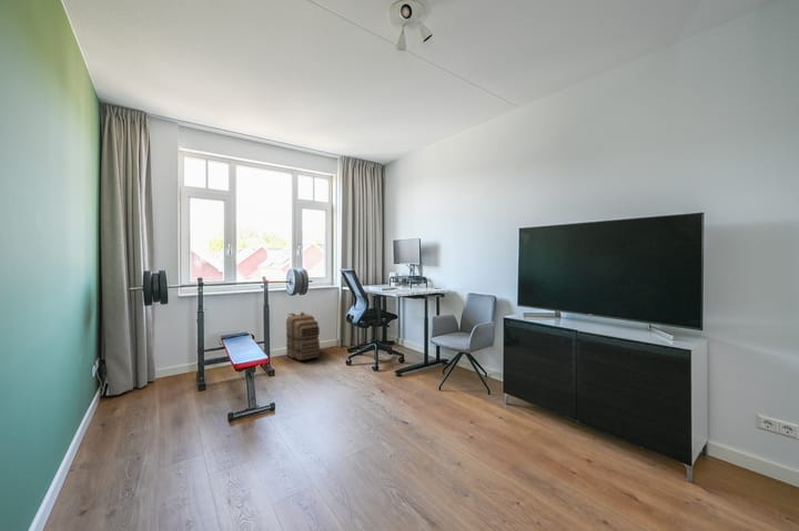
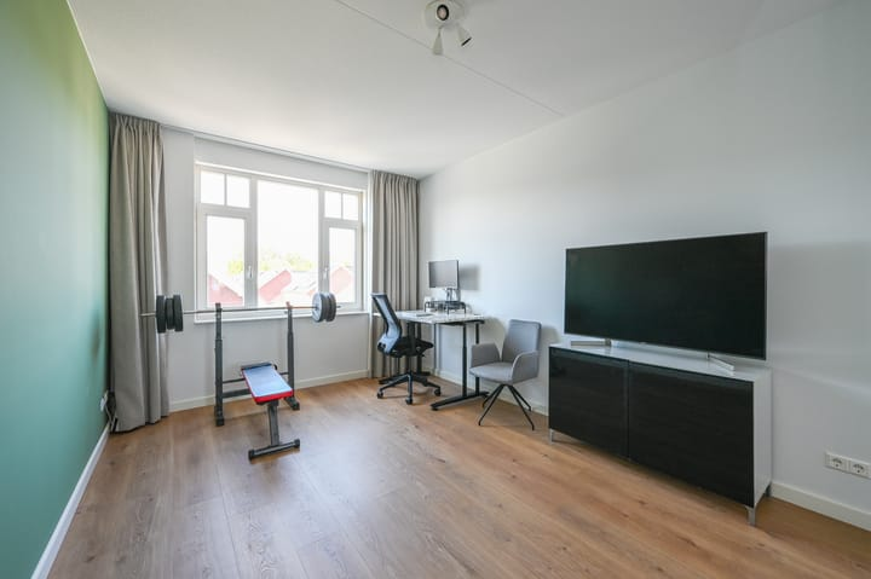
- backpack [285,312,321,361]
